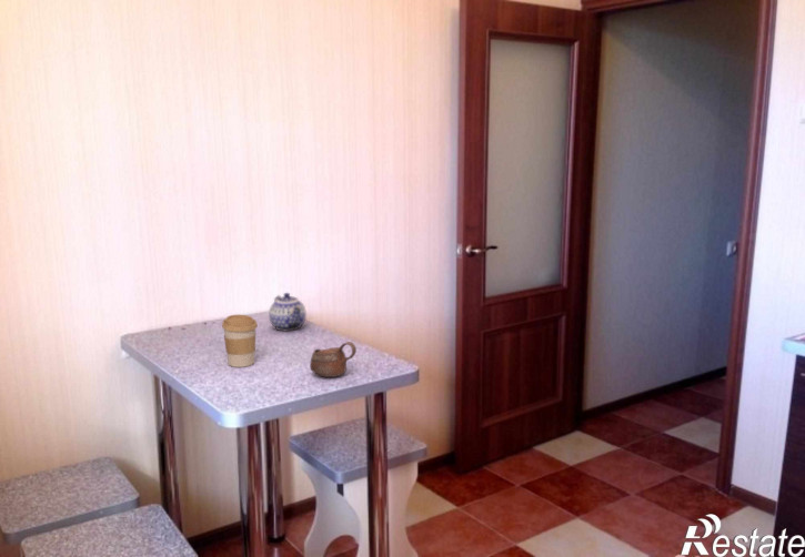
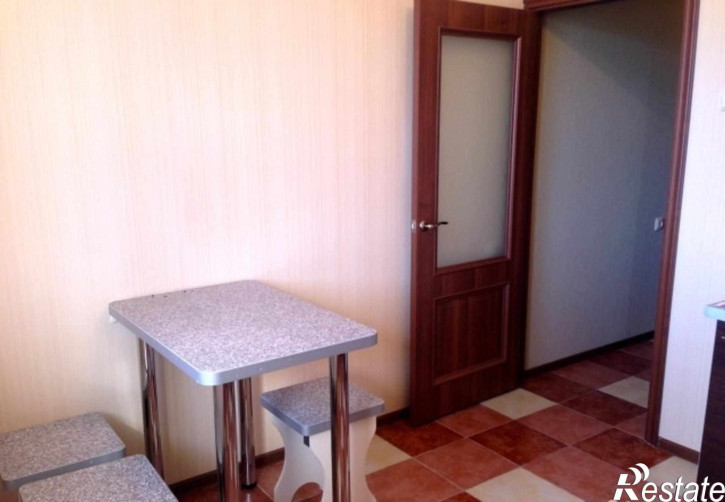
- cup [309,341,358,378]
- teapot [268,292,308,332]
- coffee cup [221,314,259,368]
